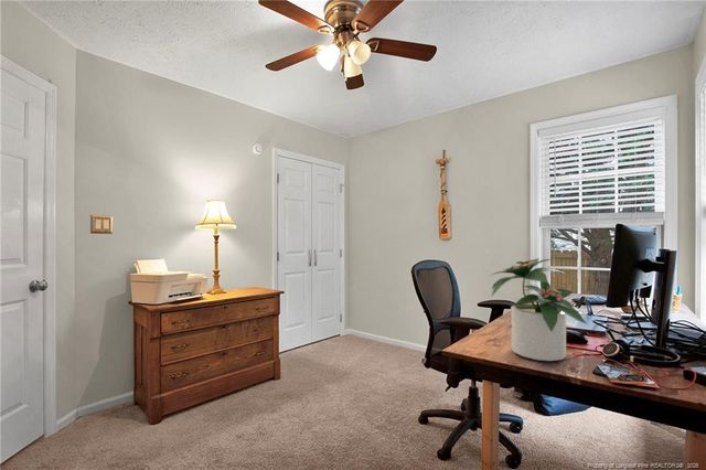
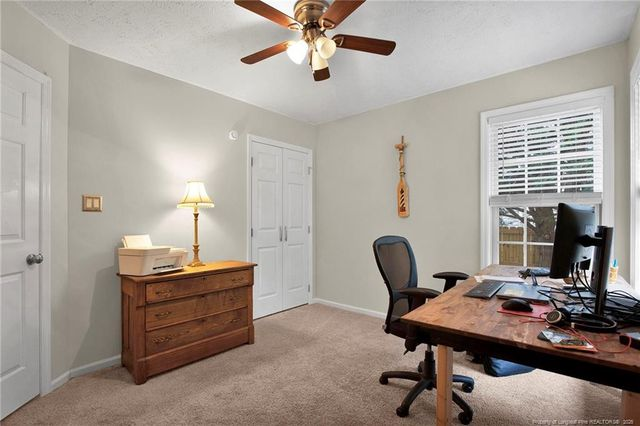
- potted plant [488,257,588,362]
